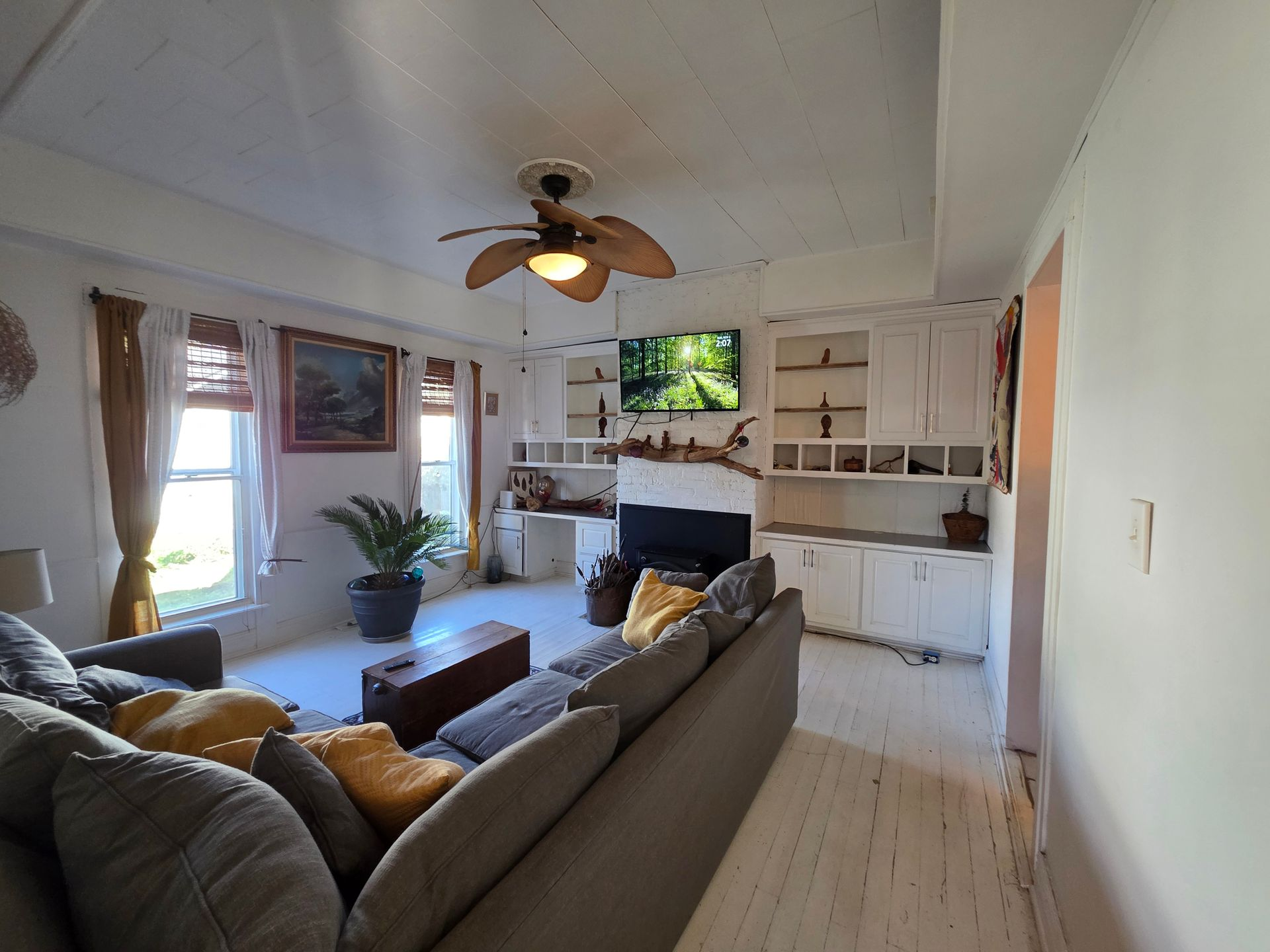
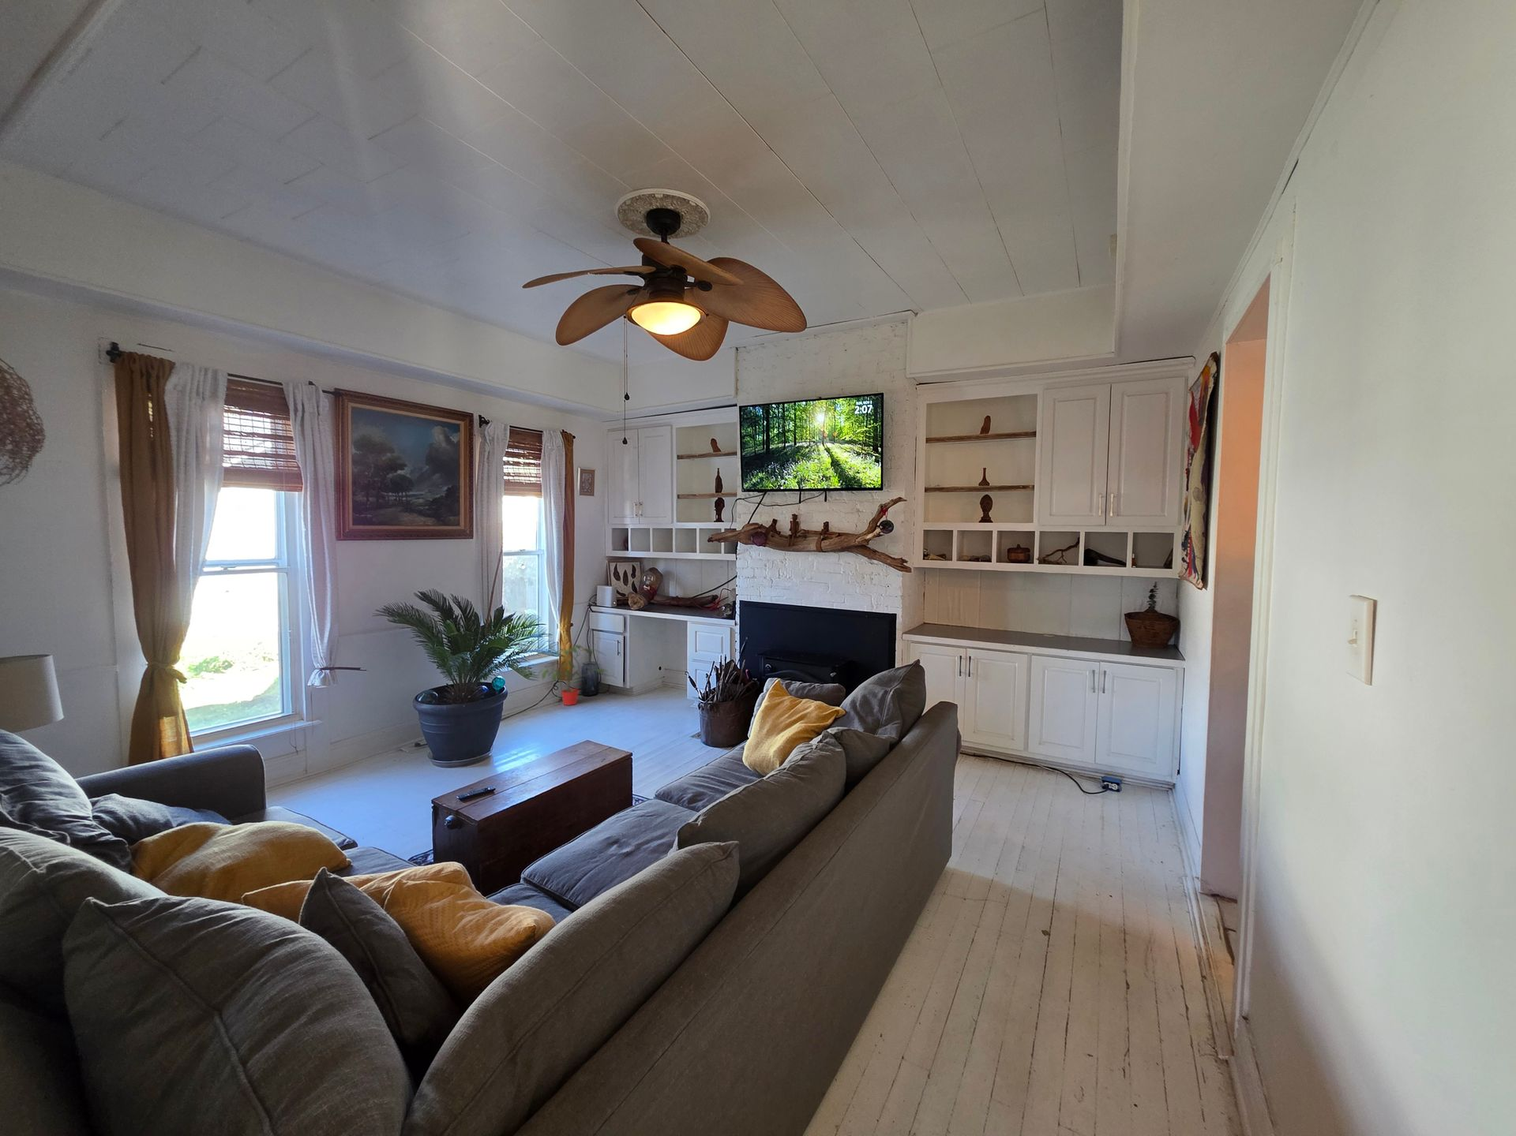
+ potted plant [536,643,609,706]
